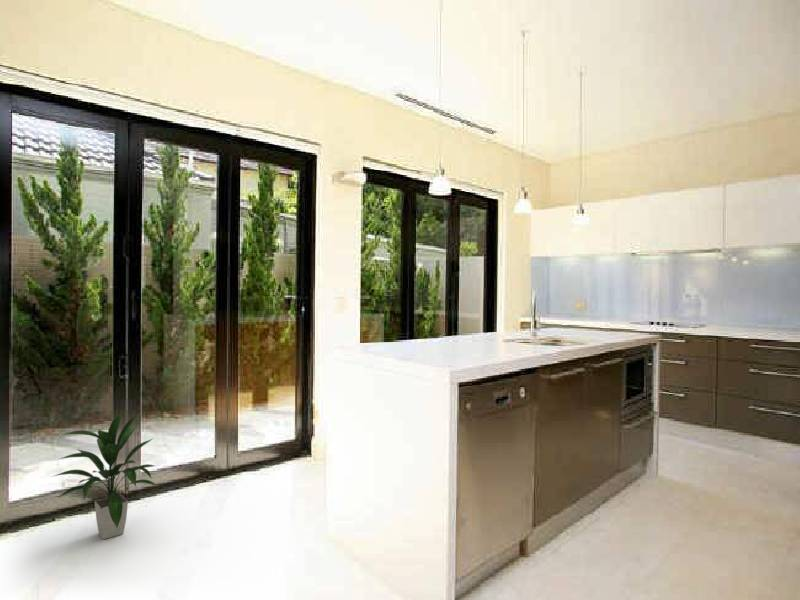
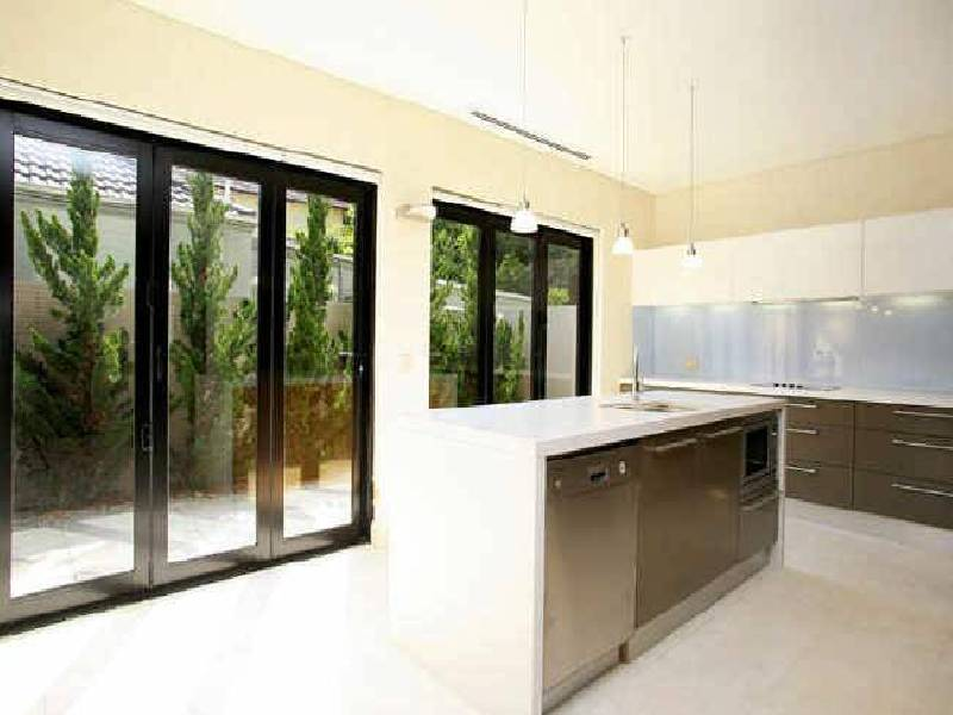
- indoor plant [50,409,159,540]
